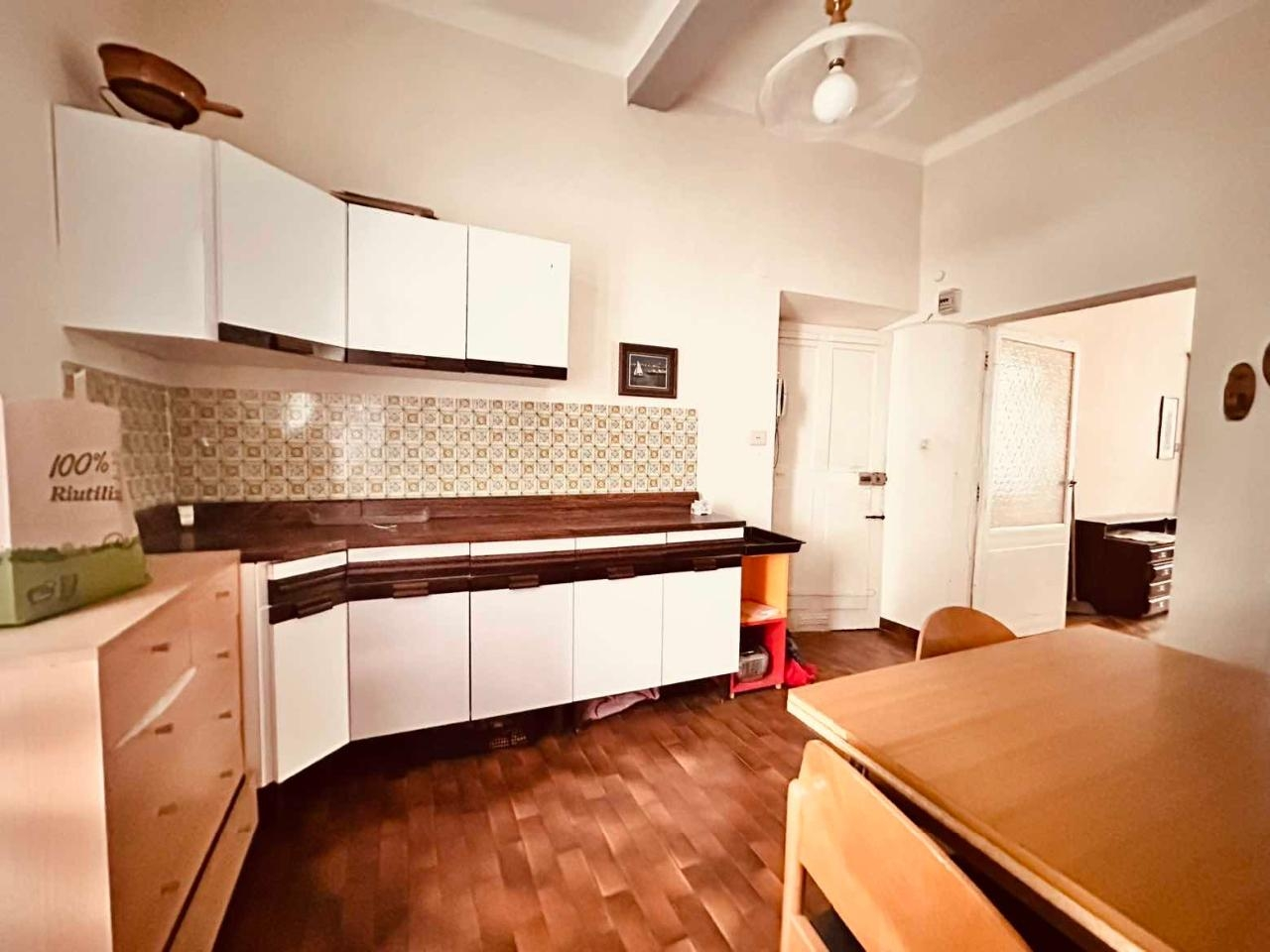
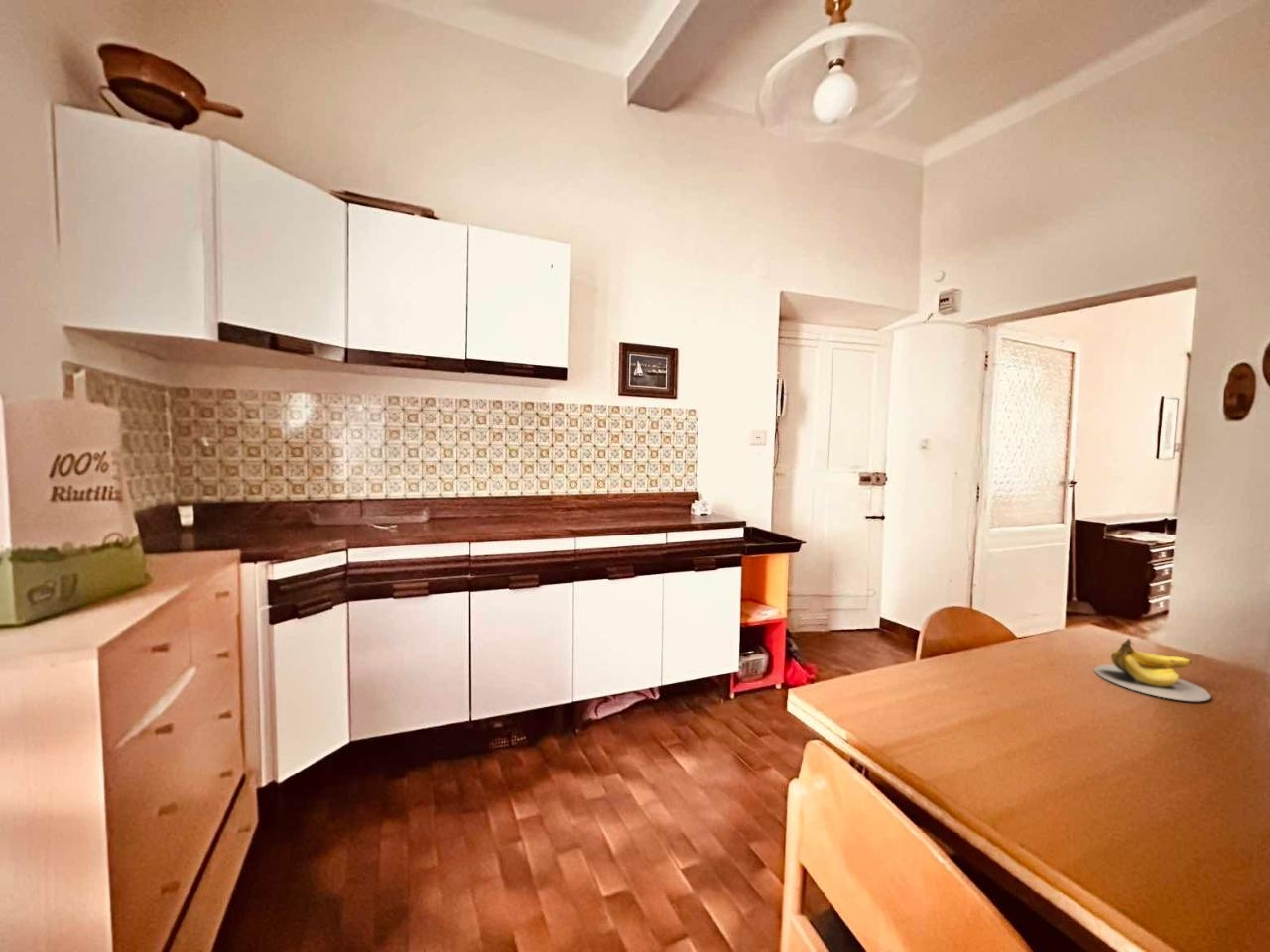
+ banana [1093,638,1212,702]
